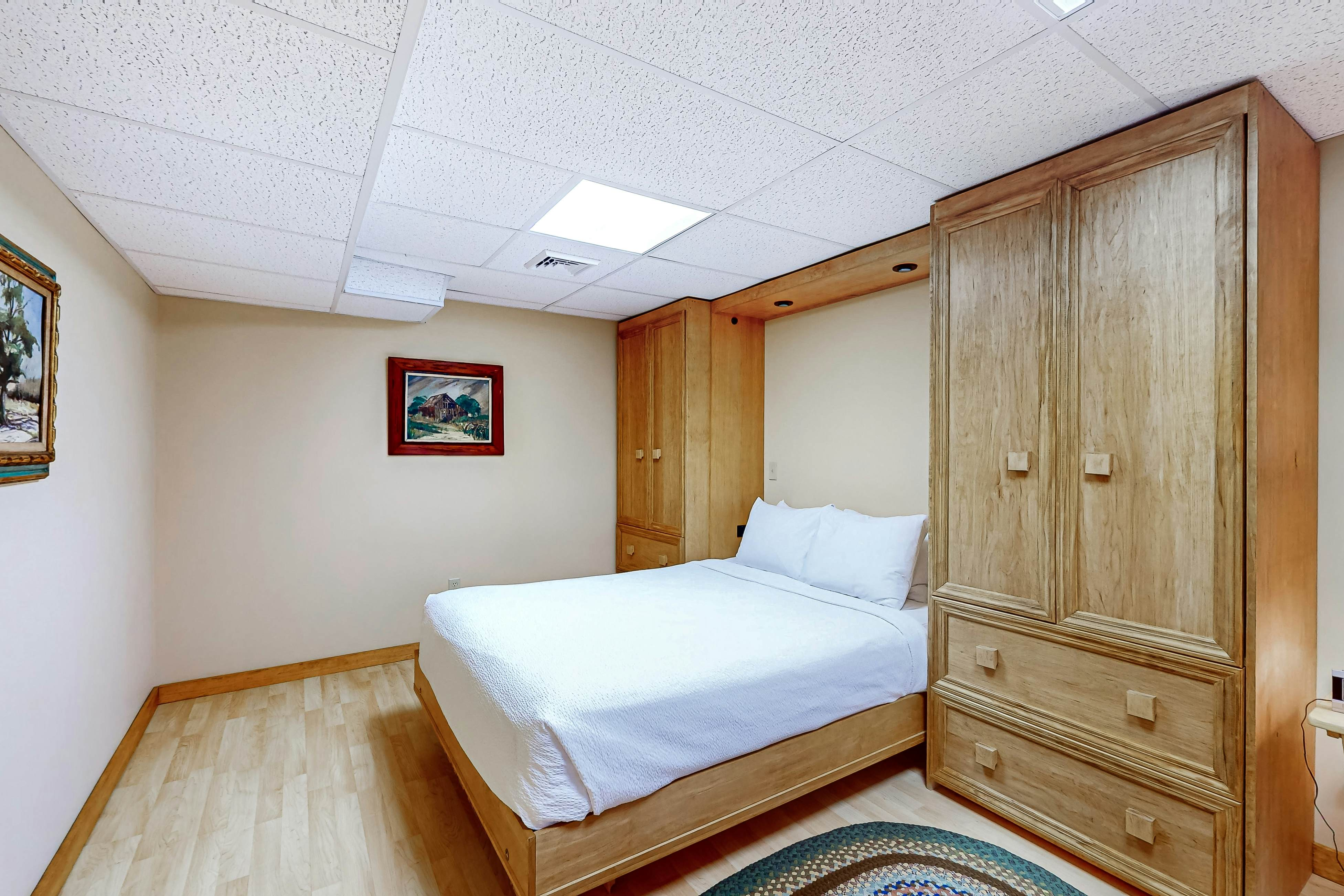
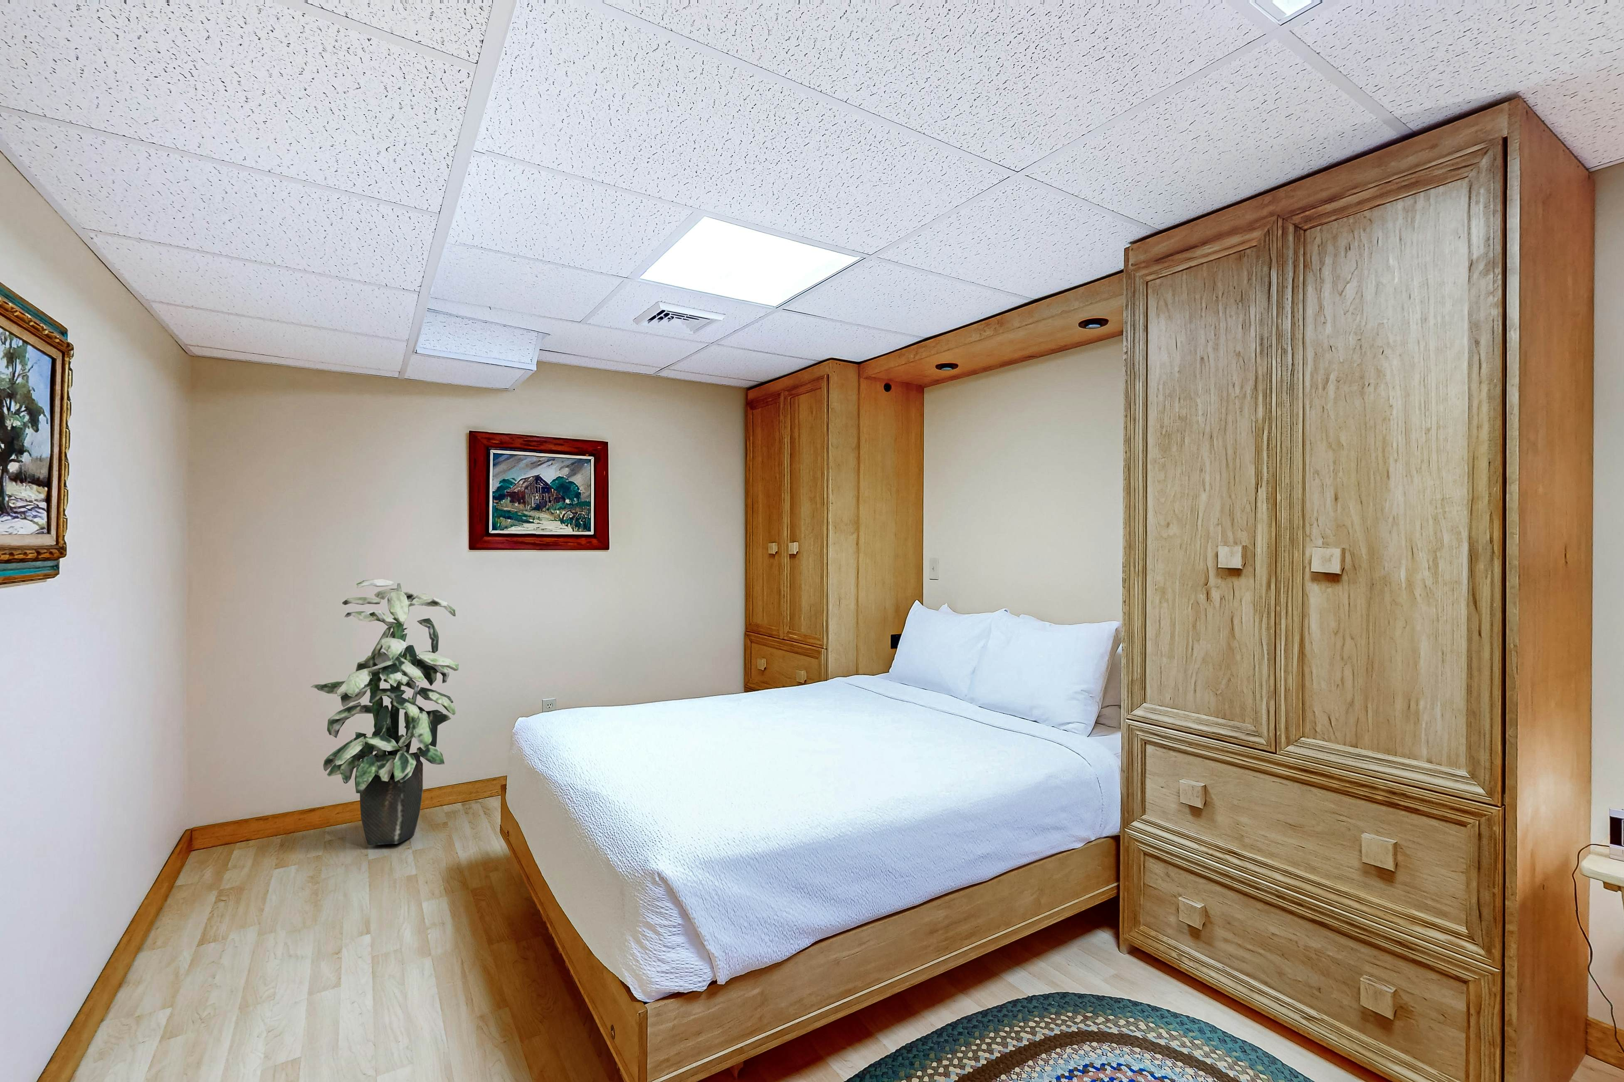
+ indoor plant [311,578,459,845]
